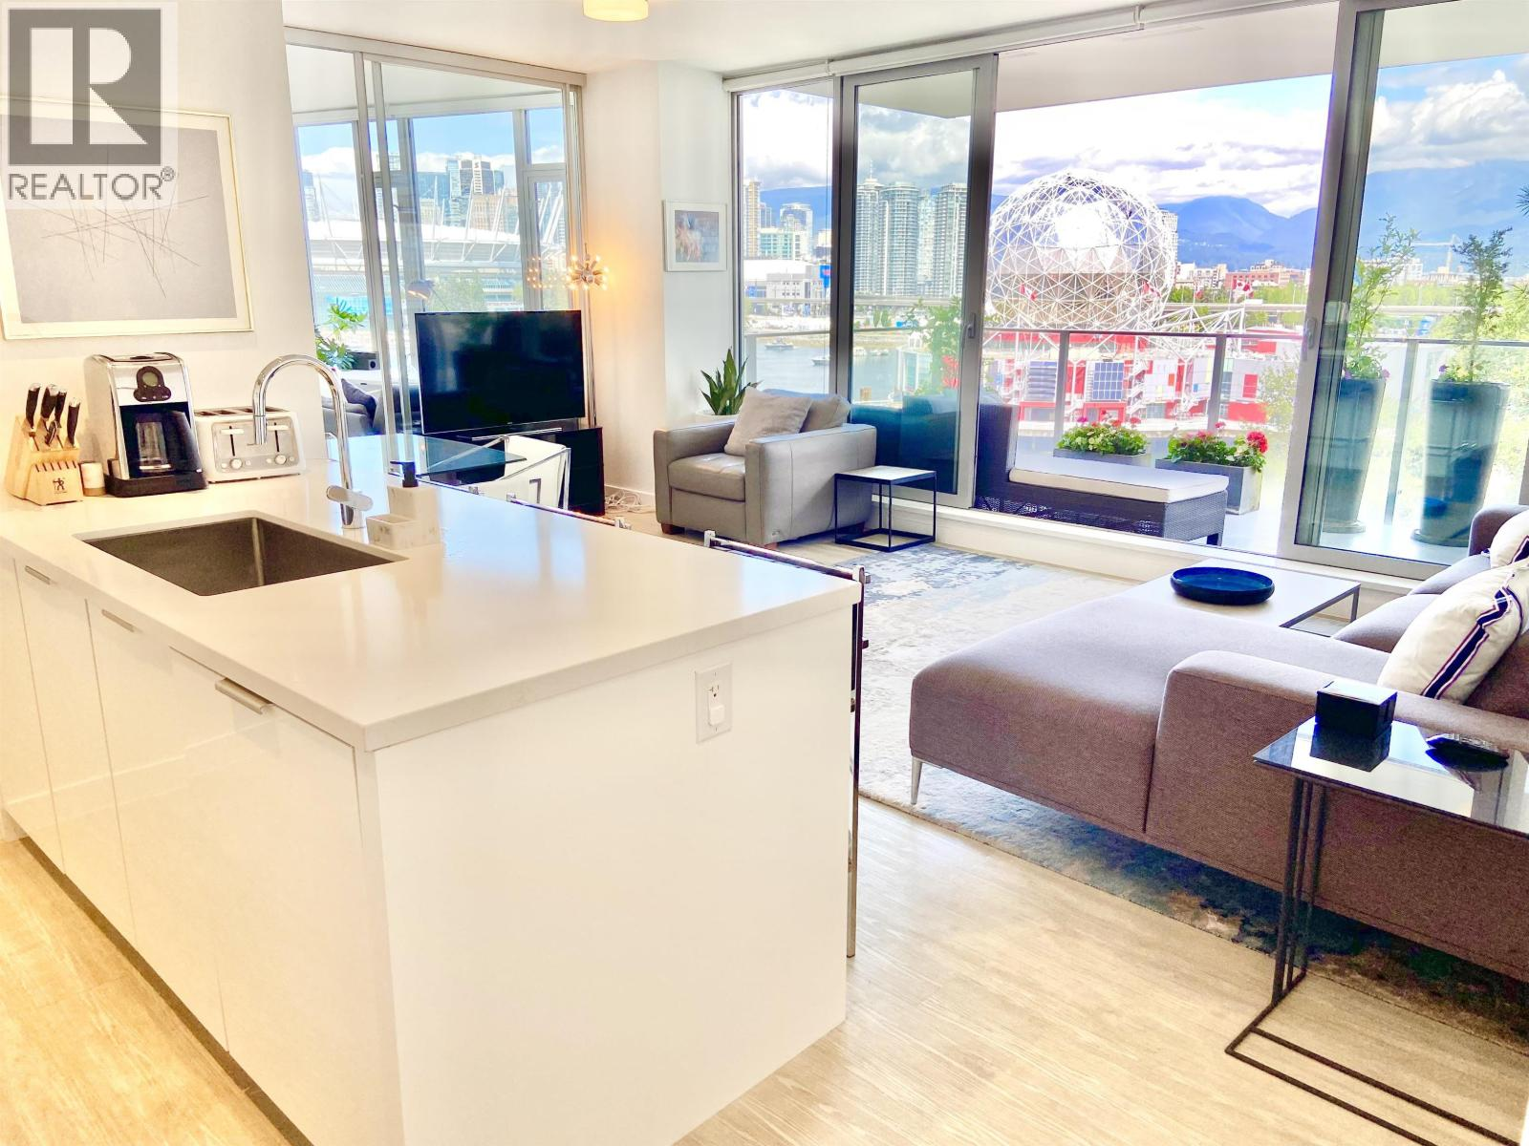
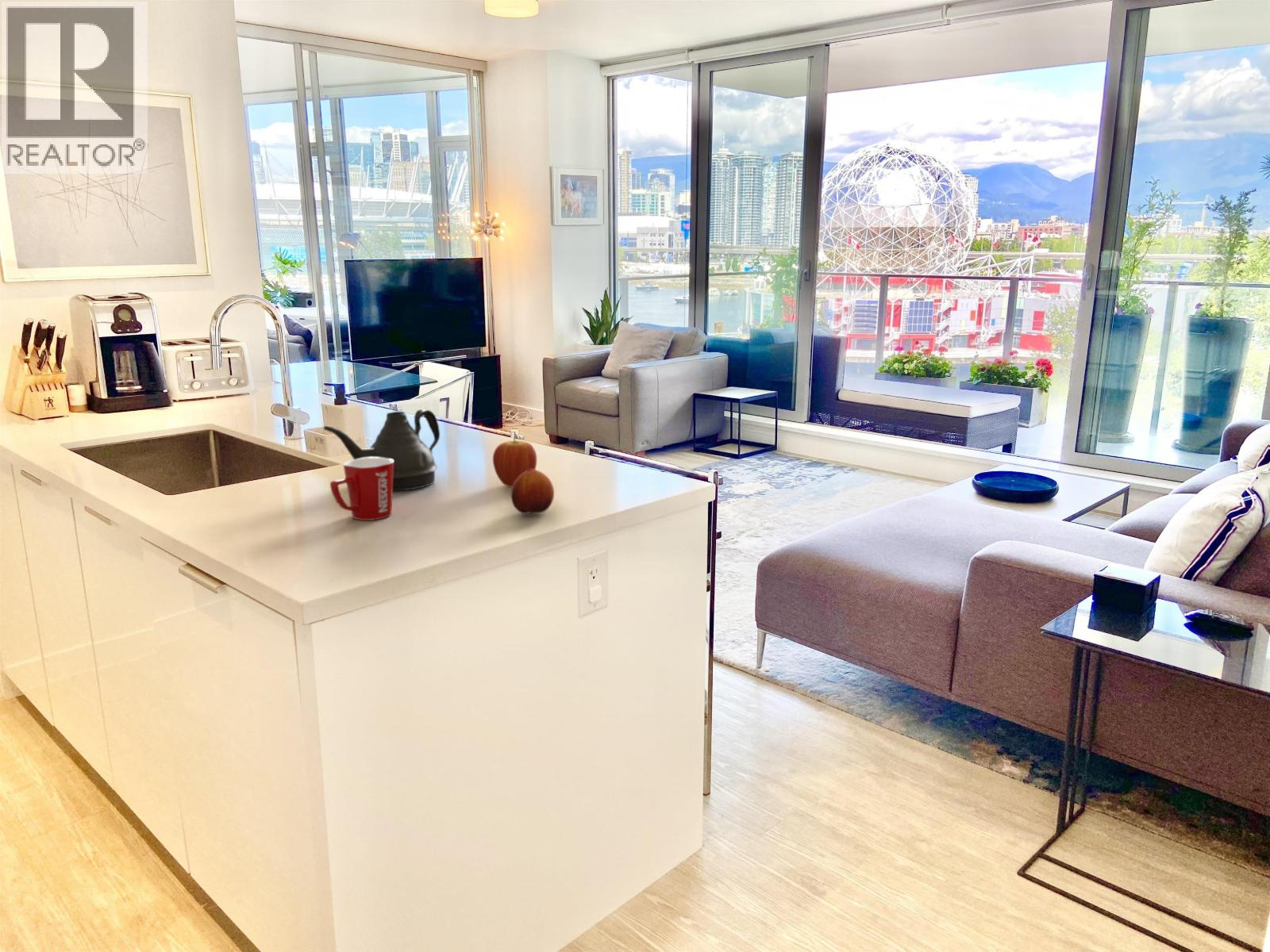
+ teapot [322,409,441,492]
+ fruit [510,469,555,515]
+ mug [329,457,394,521]
+ fruit [492,436,537,488]
